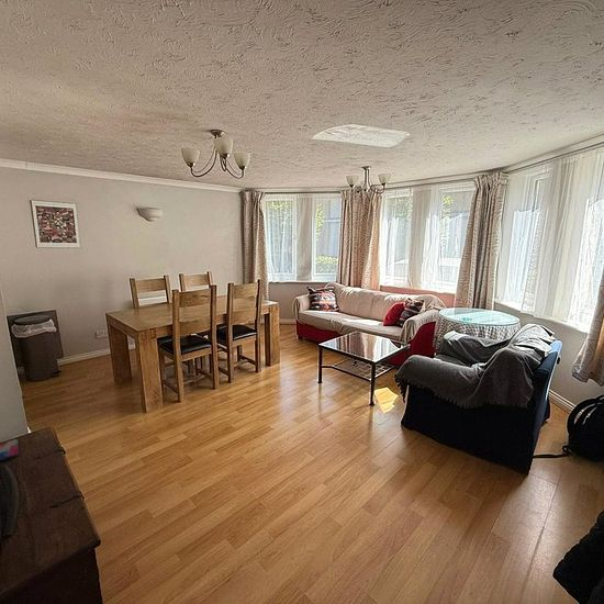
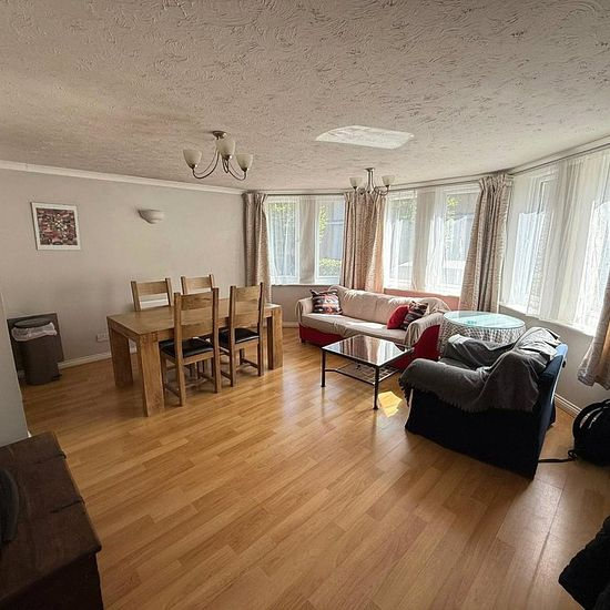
- smartphone [0,438,21,462]
